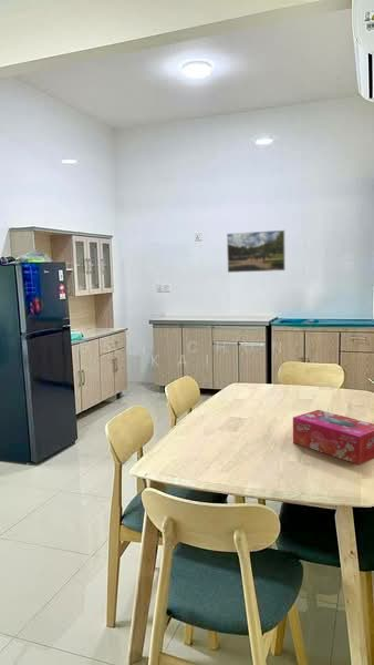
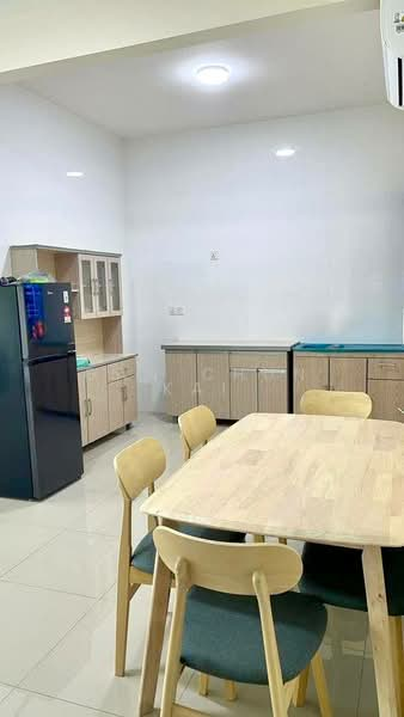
- tissue box [292,409,374,466]
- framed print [226,229,287,274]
